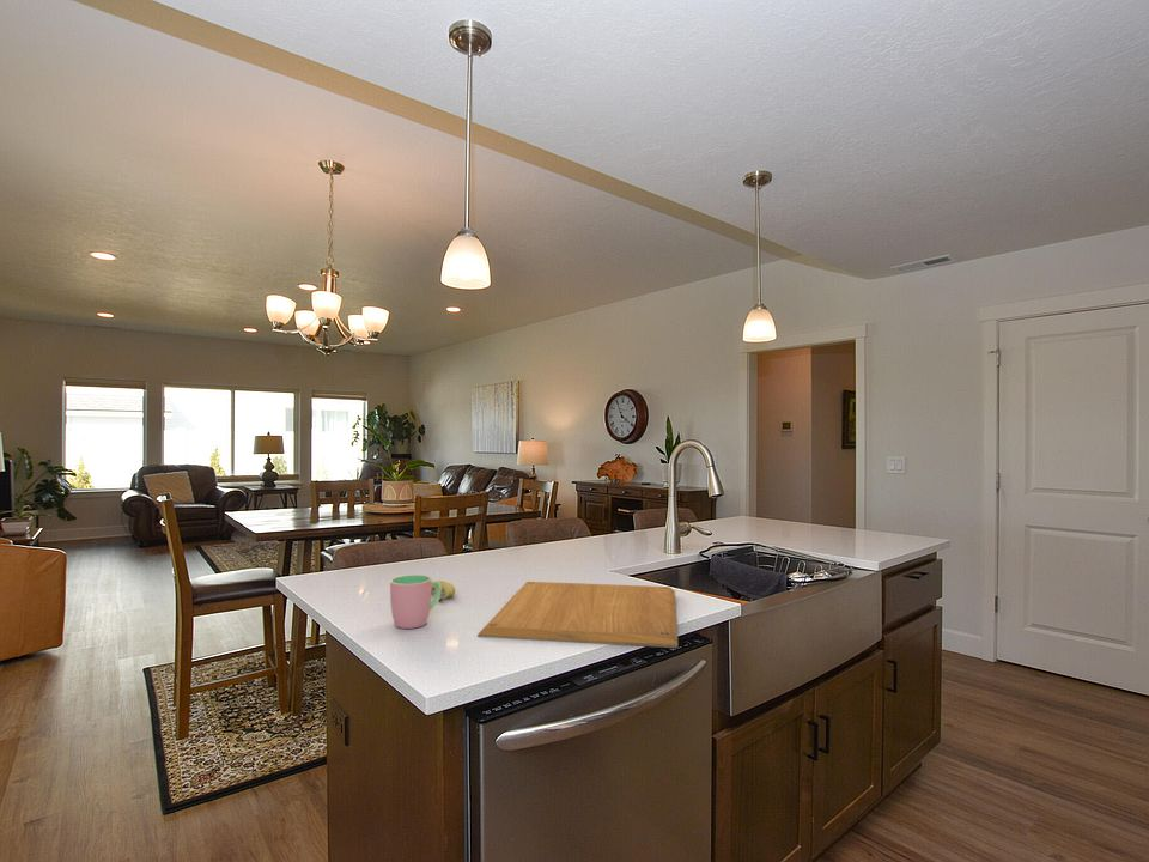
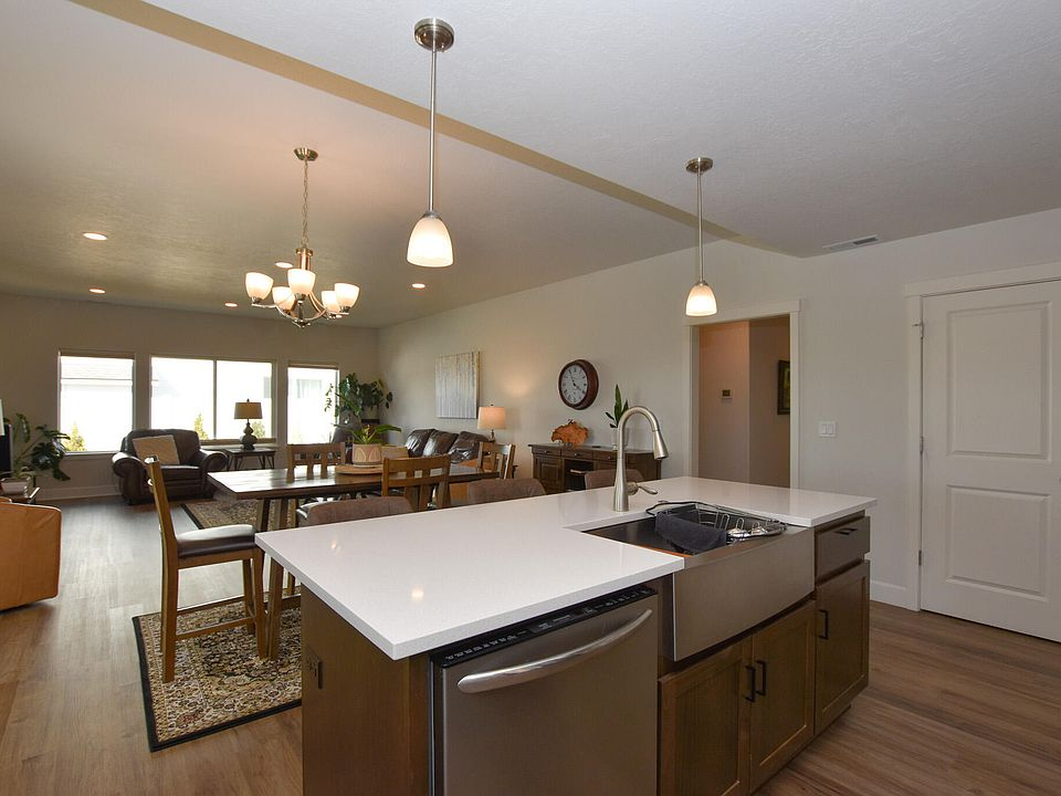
- chopping board [476,581,679,649]
- cup [389,573,442,630]
- fruit [431,579,456,603]
